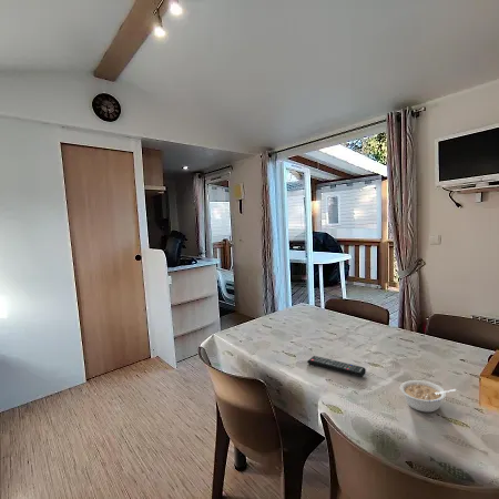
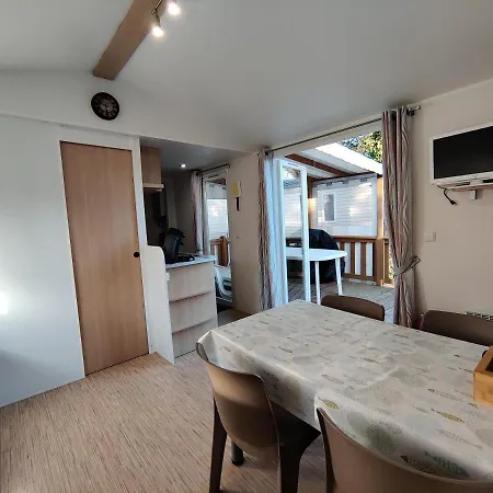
- legume [399,379,457,414]
- remote control [306,355,367,378]
